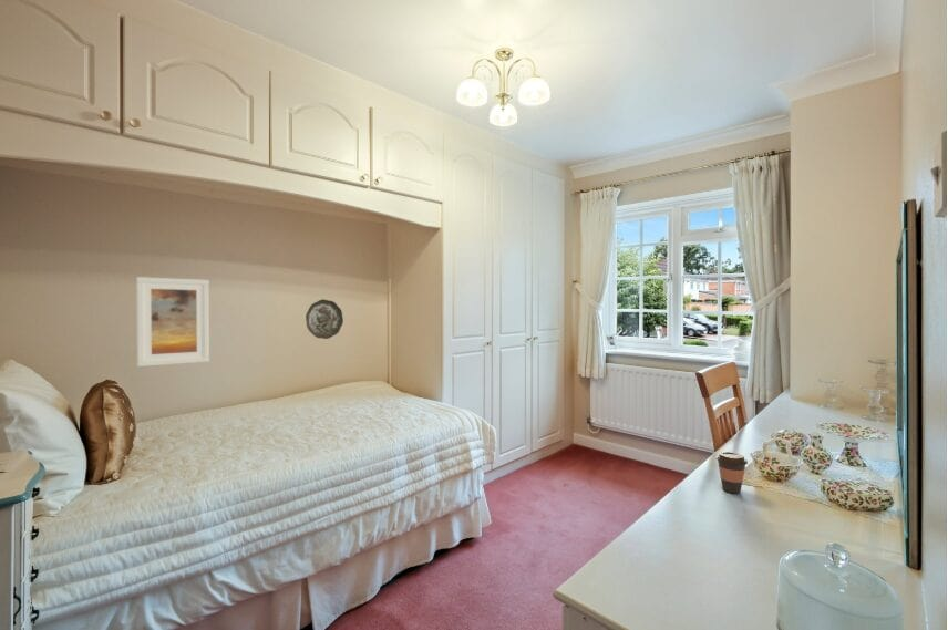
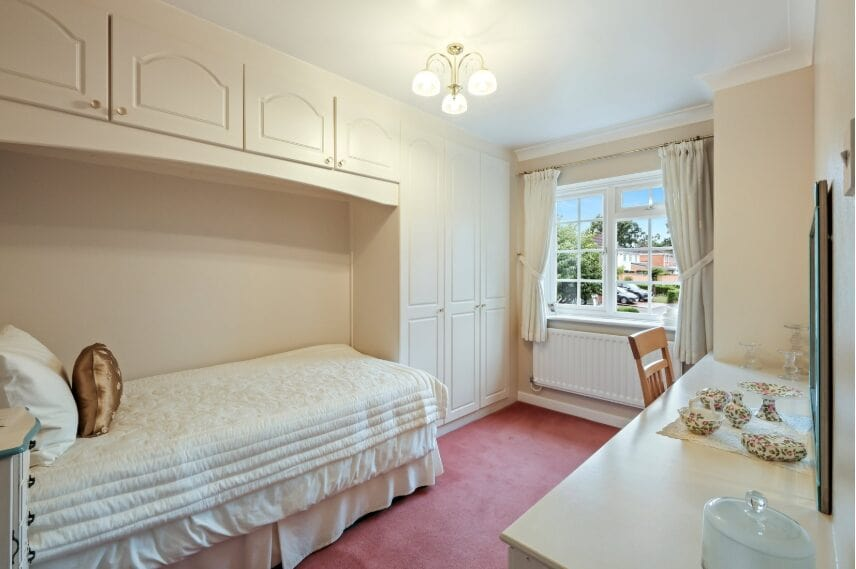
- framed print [135,276,210,368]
- decorative plate [305,298,344,340]
- coffee cup [714,451,749,495]
